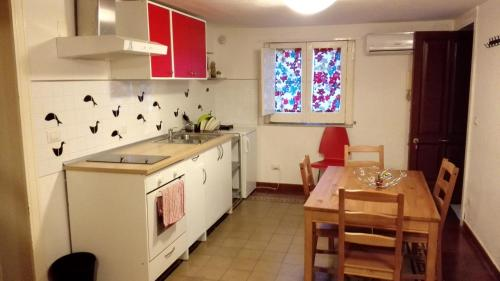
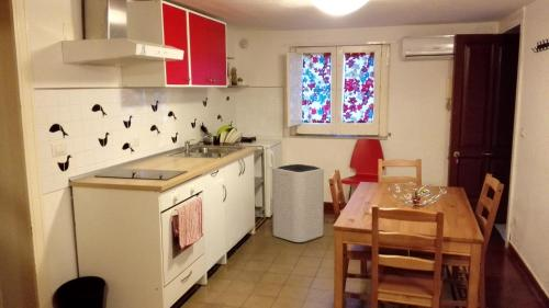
+ trash can [271,163,325,243]
